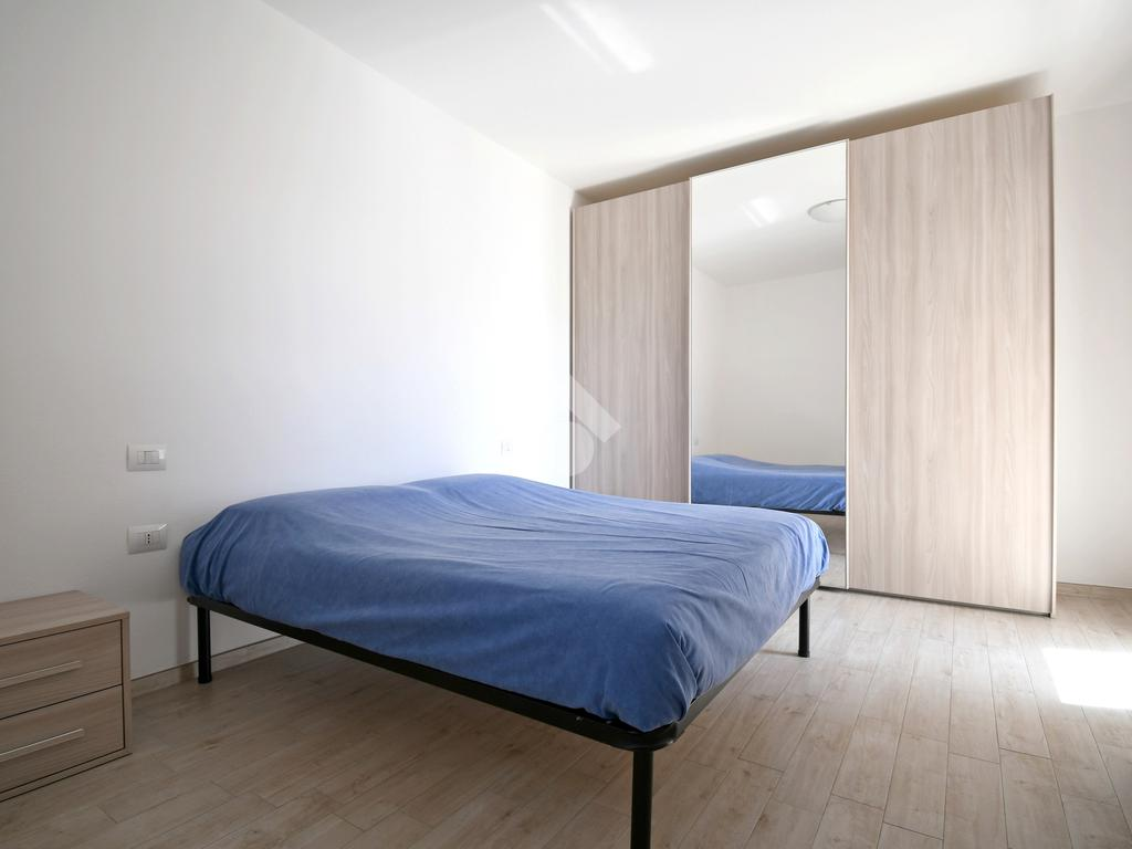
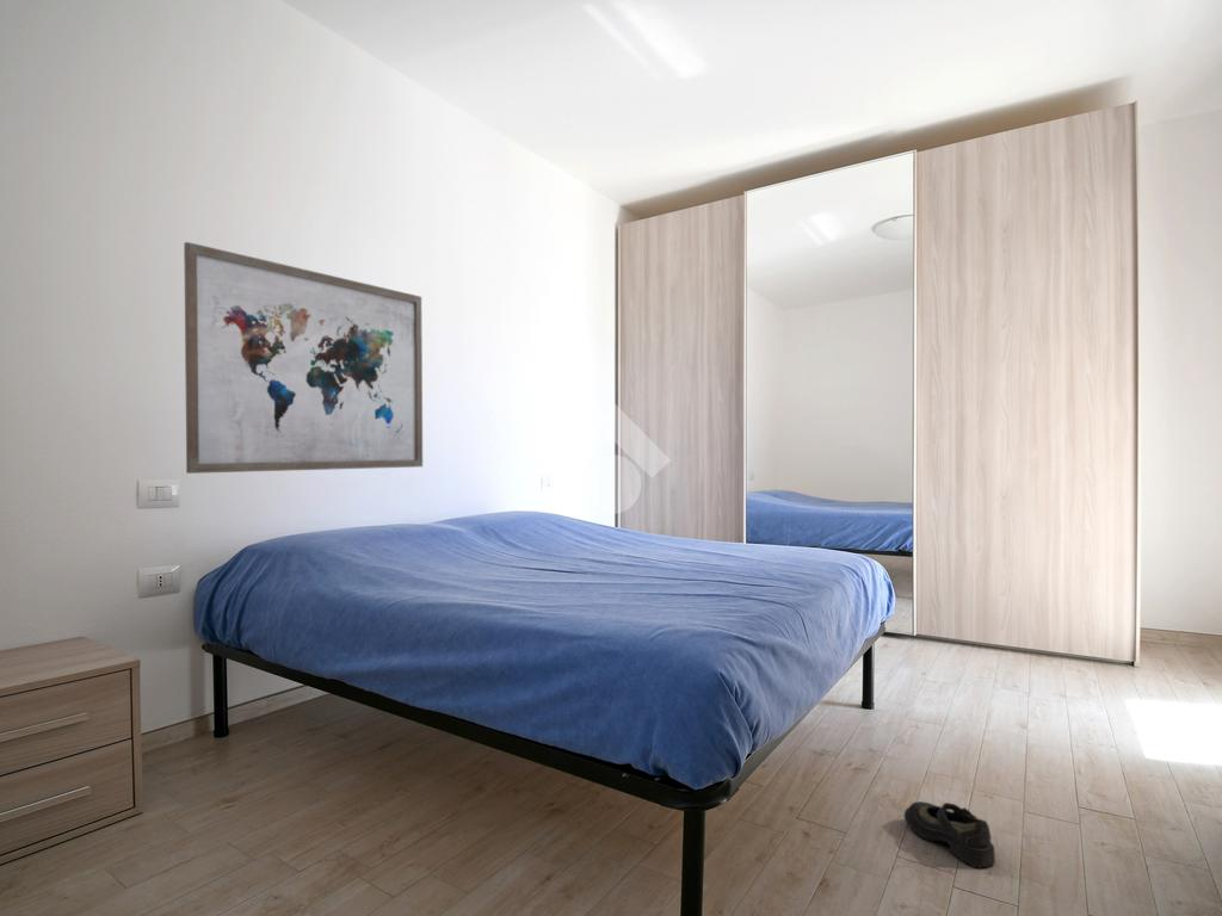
+ shoe [903,800,996,869]
+ wall art [183,241,424,475]
